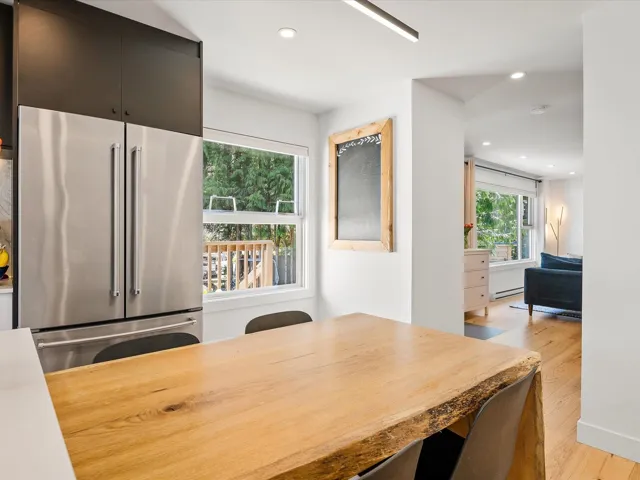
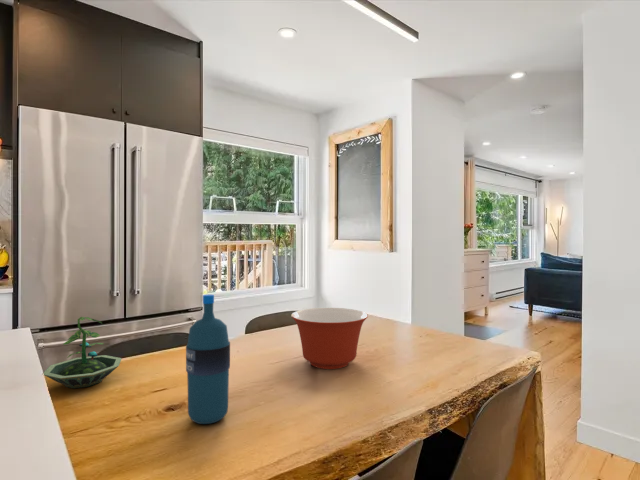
+ water bottle [185,294,231,425]
+ mixing bowl [290,307,369,370]
+ terrarium [43,316,123,389]
